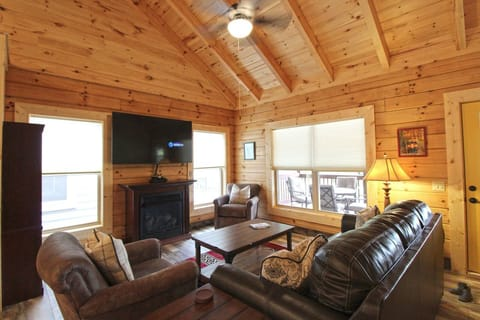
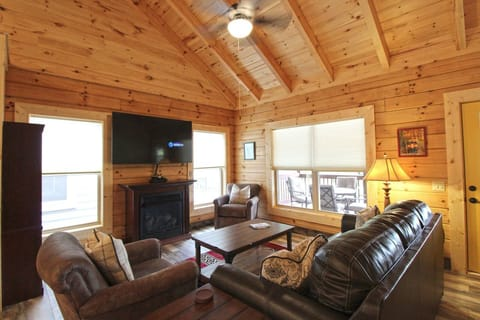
- boots [448,281,474,303]
